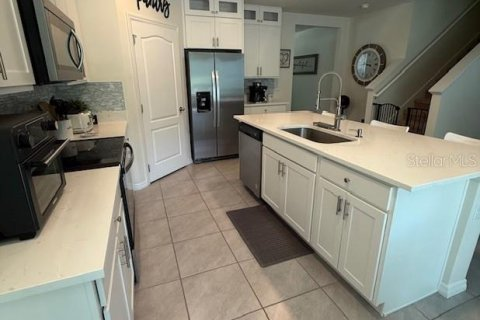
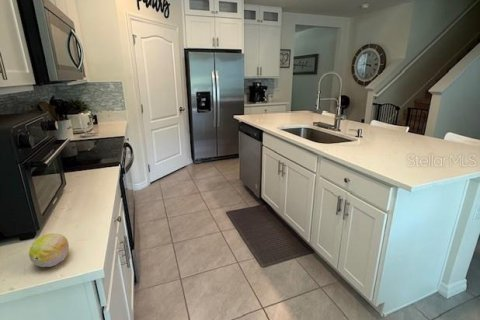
+ fruit [28,233,70,268]
